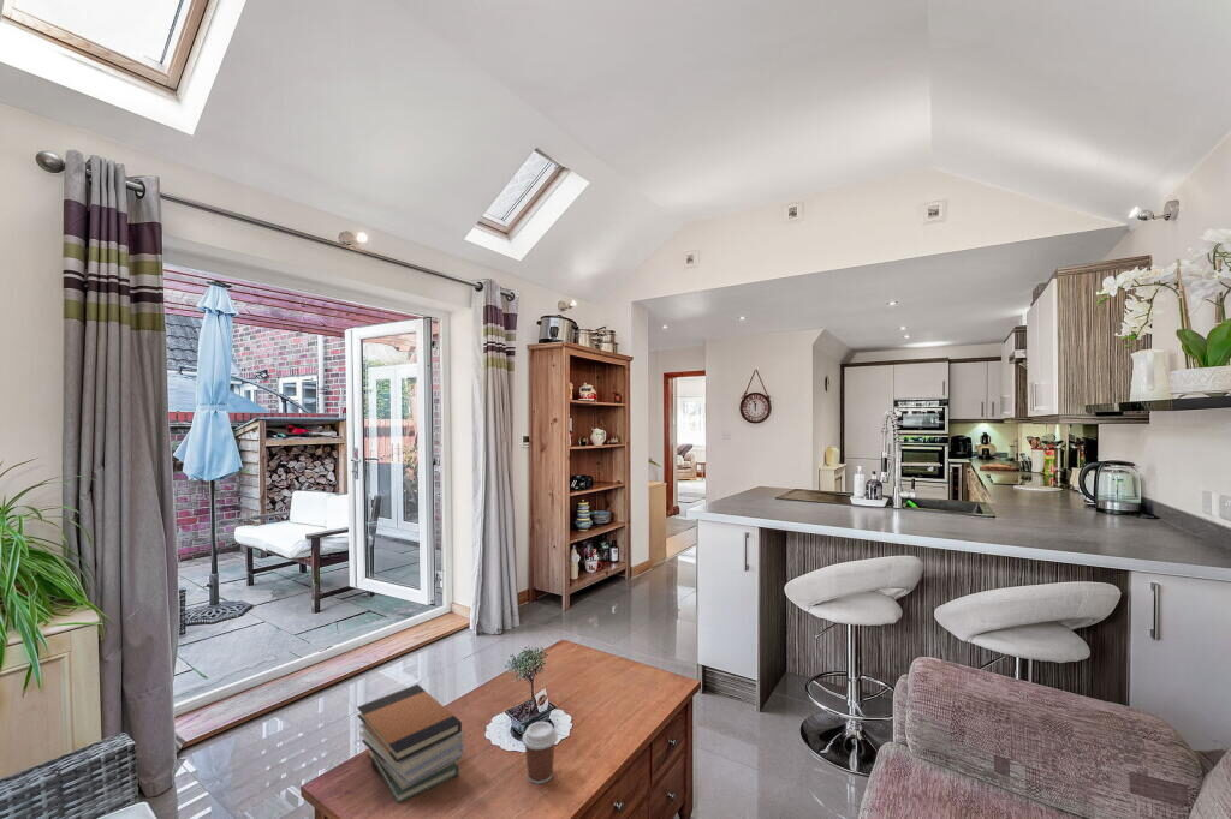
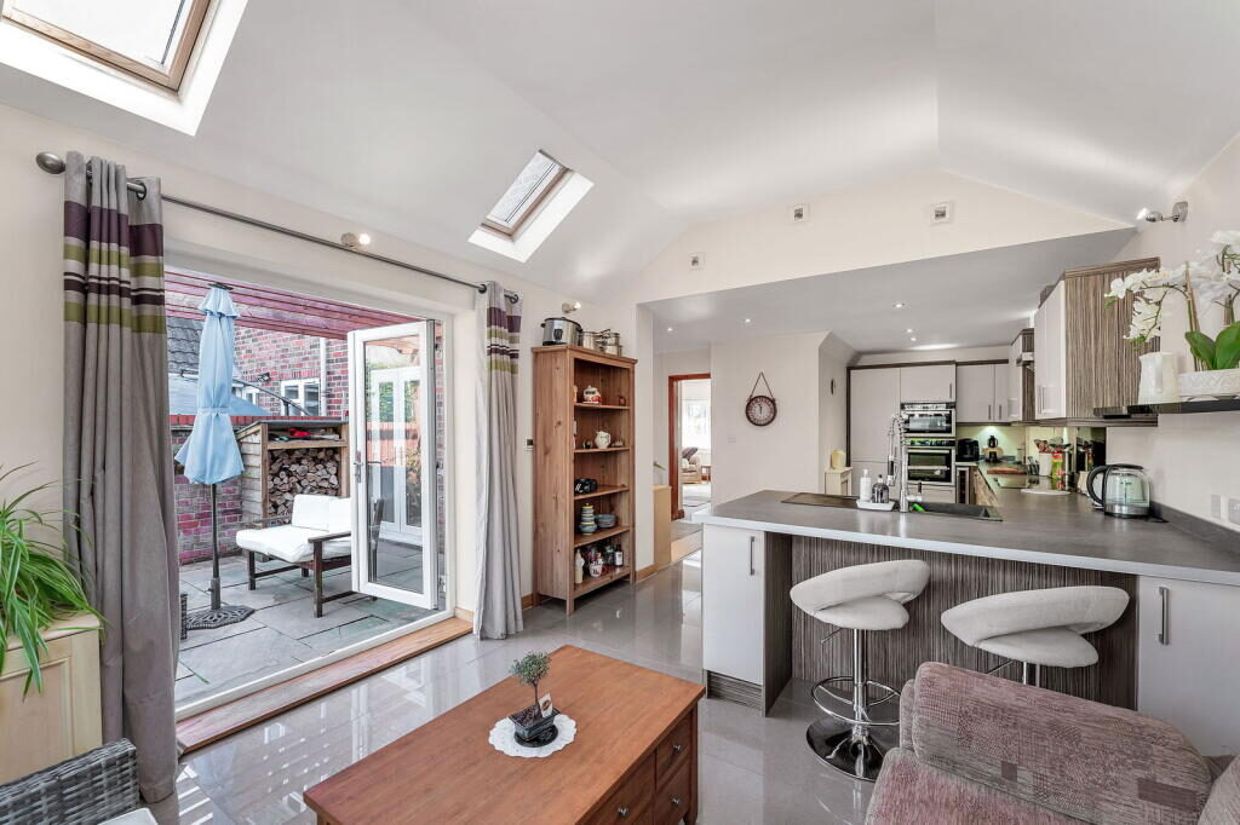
- coffee cup [522,721,559,785]
- book stack [356,683,465,805]
